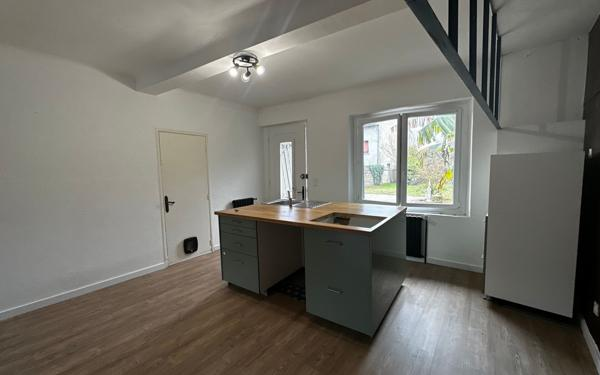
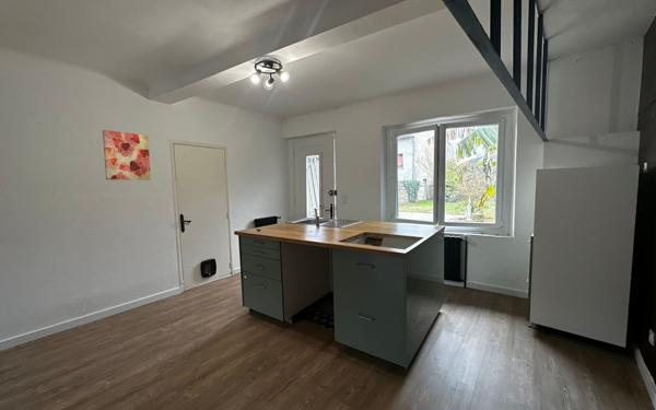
+ wall art [102,129,152,181]
